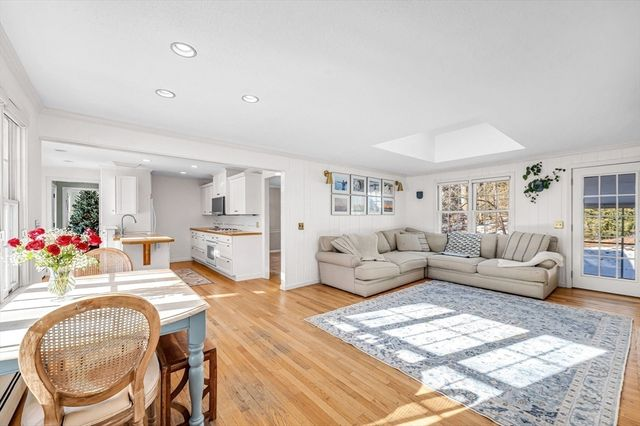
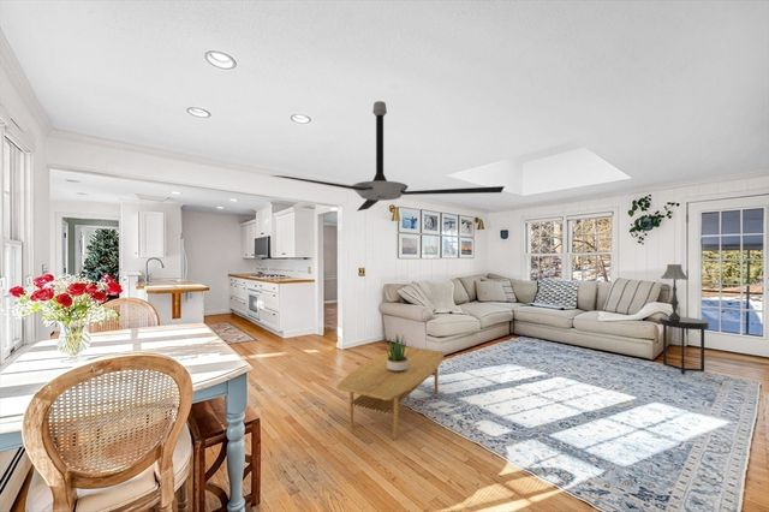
+ ceiling fan [272,100,506,212]
+ table lamp [660,263,690,318]
+ side table [658,315,710,375]
+ coffee table [335,345,446,440]
+ potted plant [378,334,413,371]
